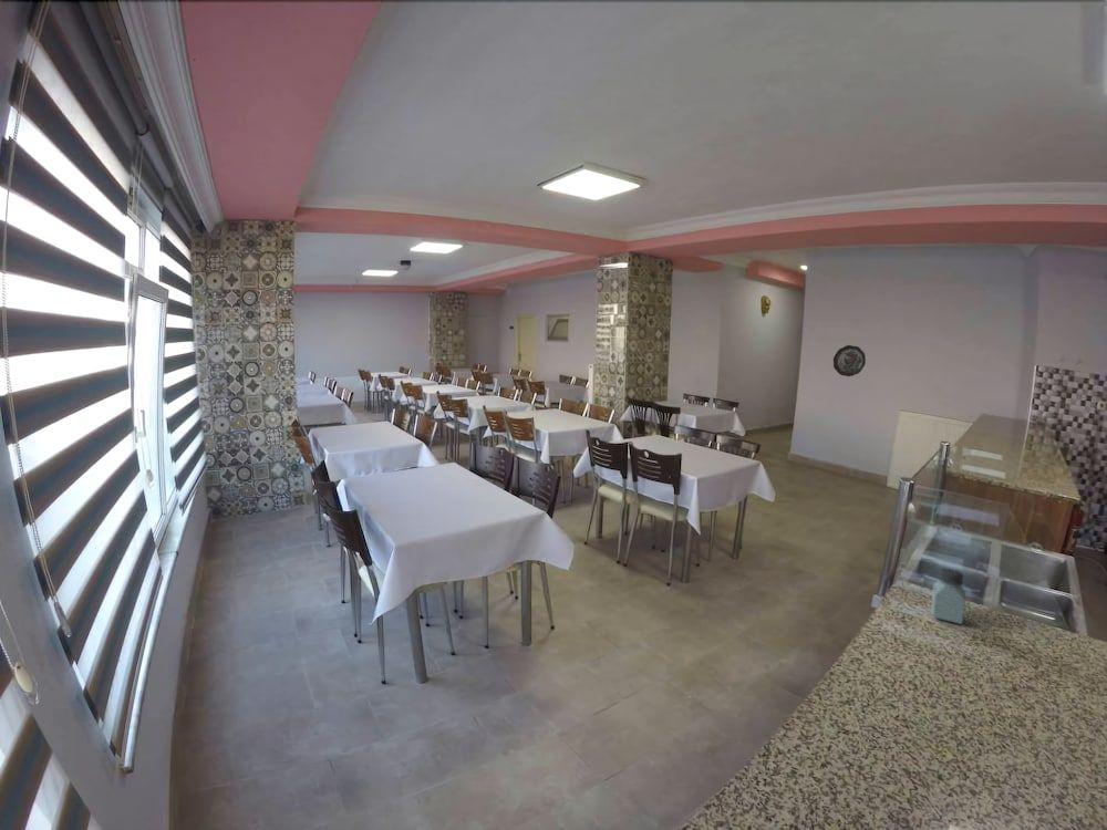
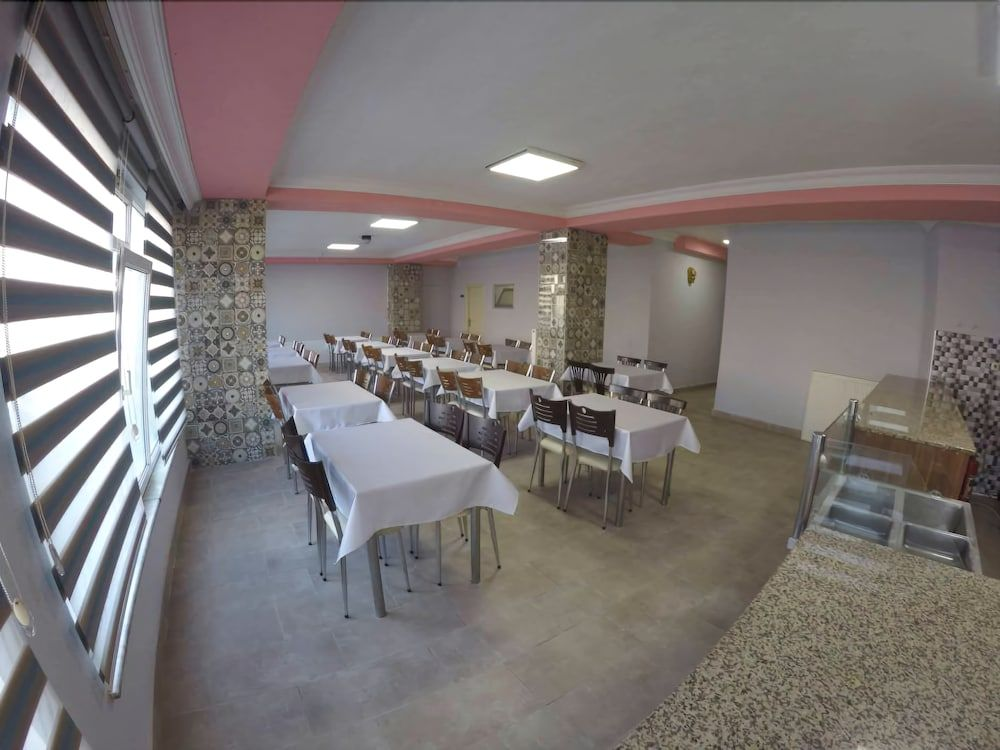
- decorative plate [832,344,867,377]
- saltshaker [930,567,966,625]
